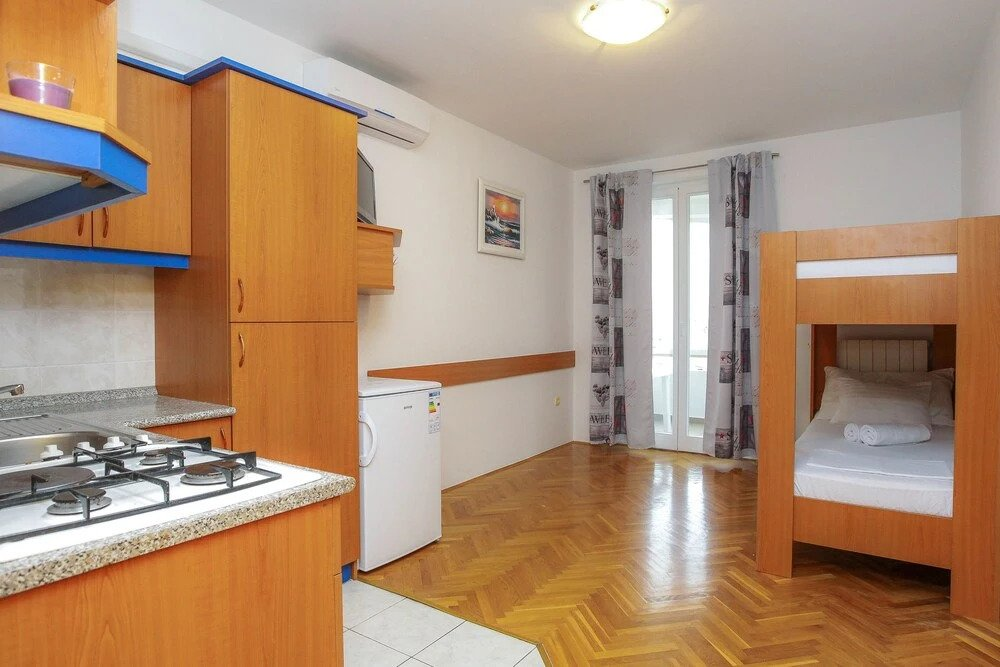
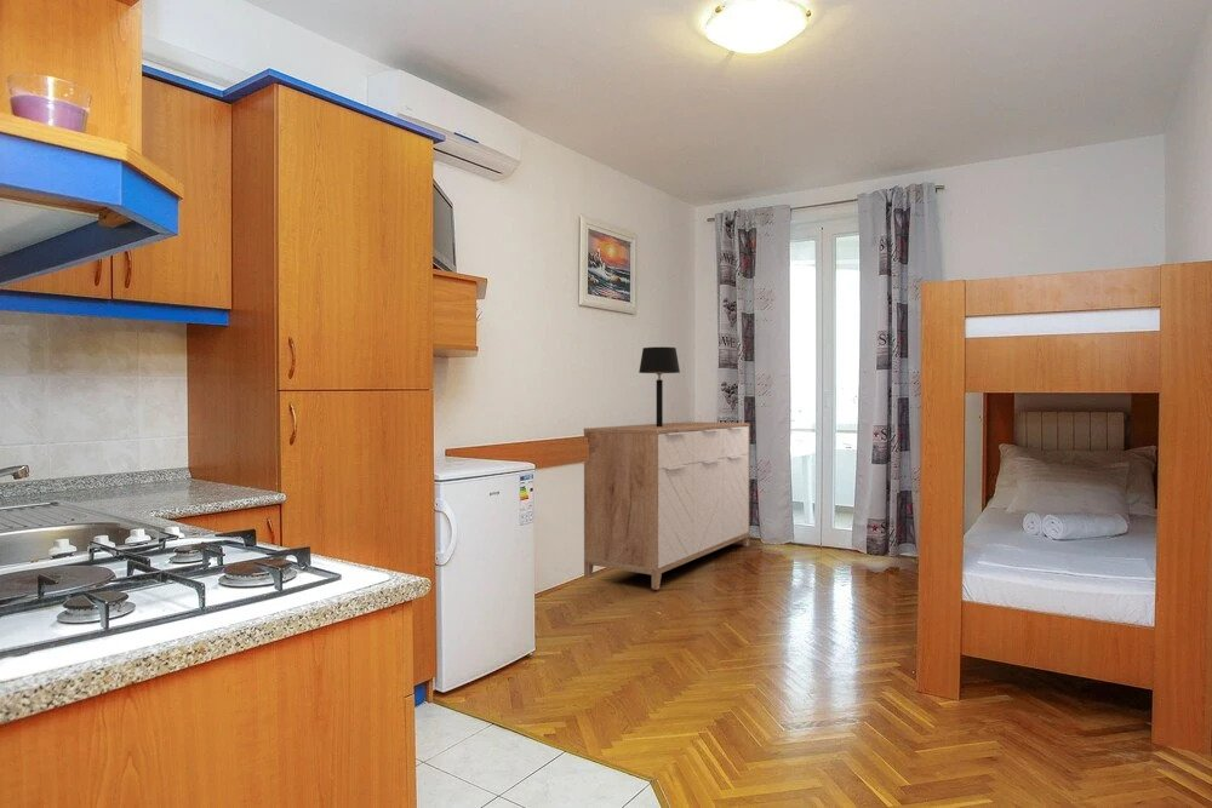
+ sideboard [583,420,751,591]
+ table lamp [638,346,681,426]
